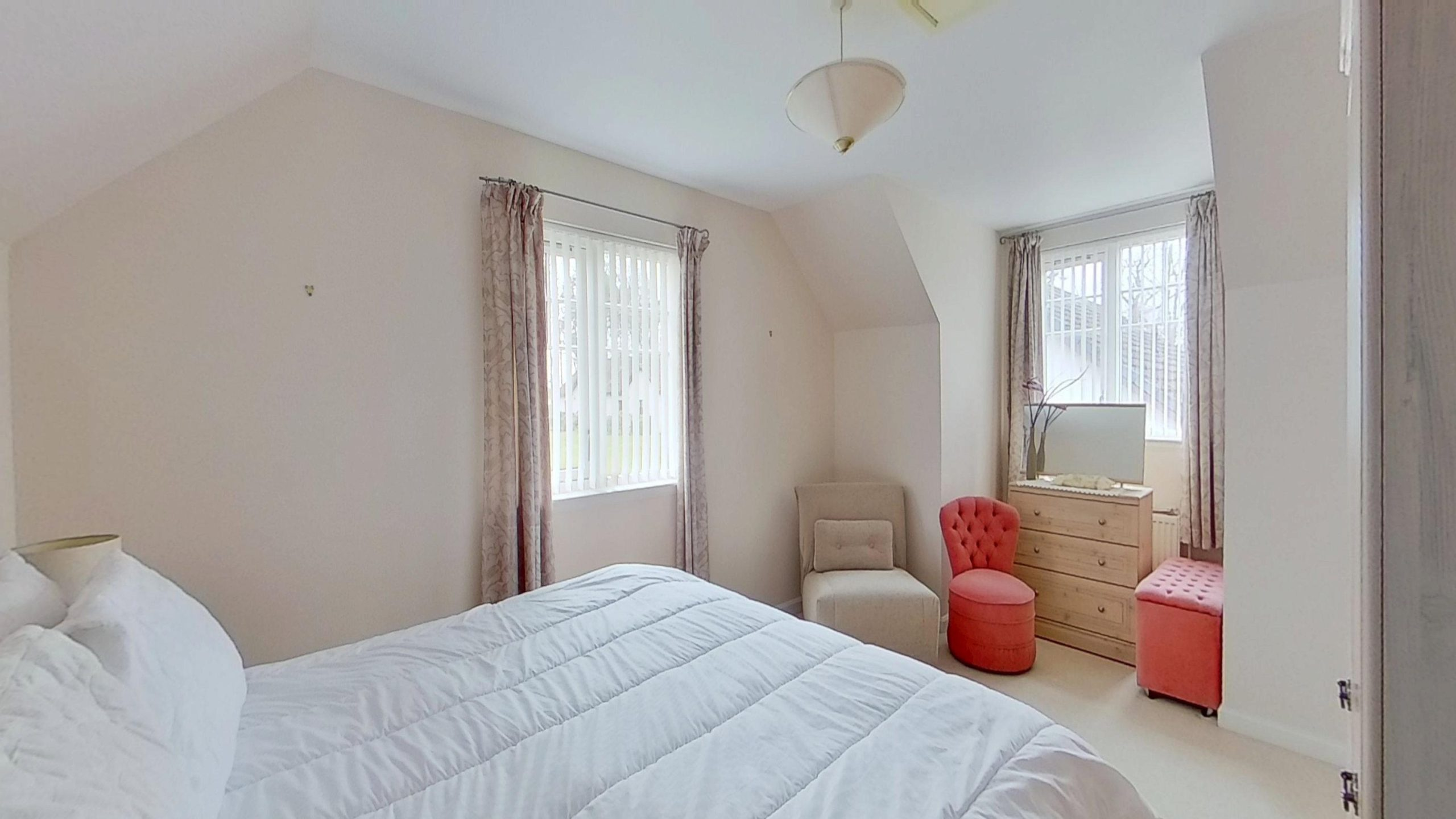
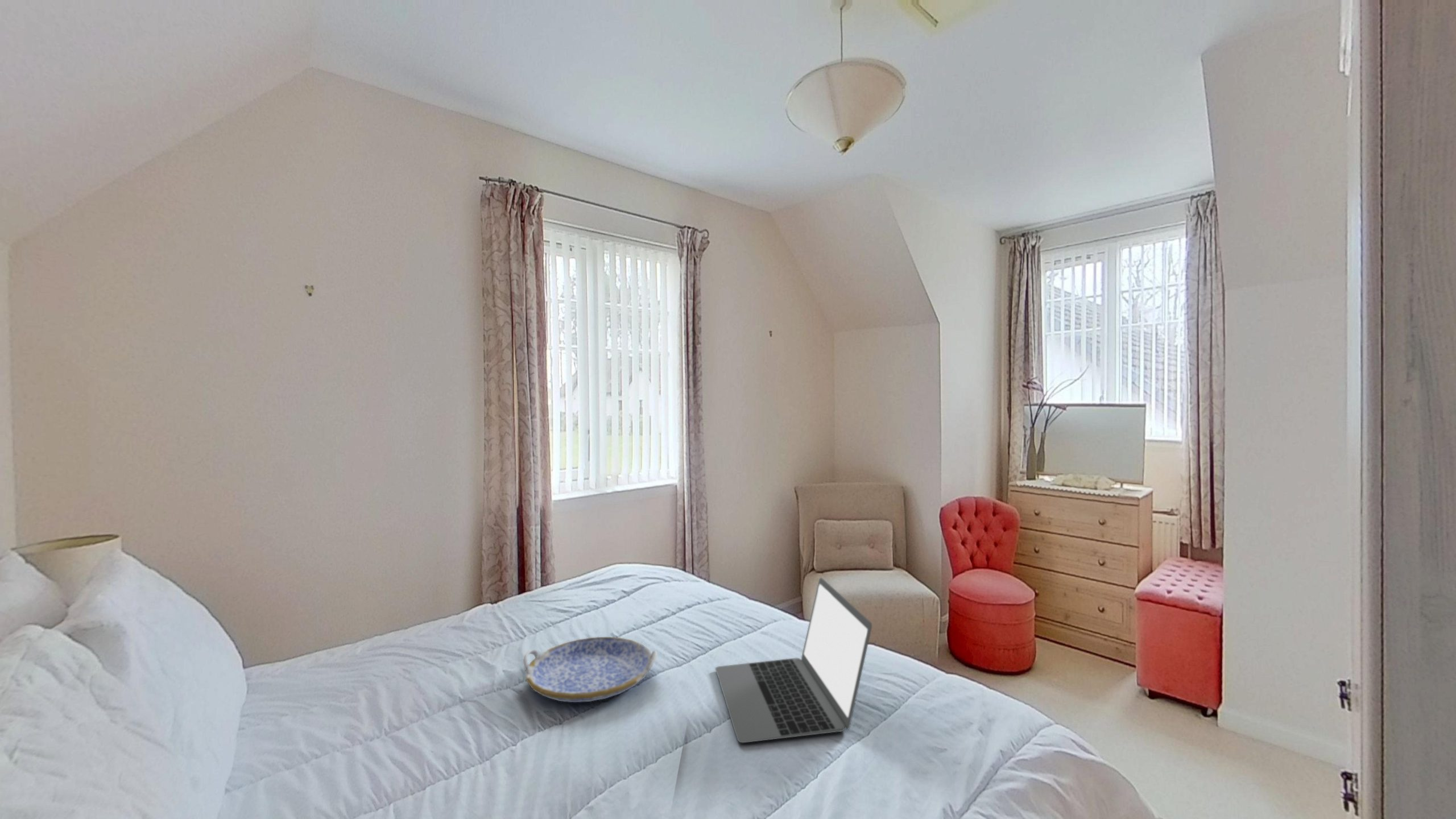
+ laptop [715,577,872,743]
+ serving tray [523,636,658,703]
